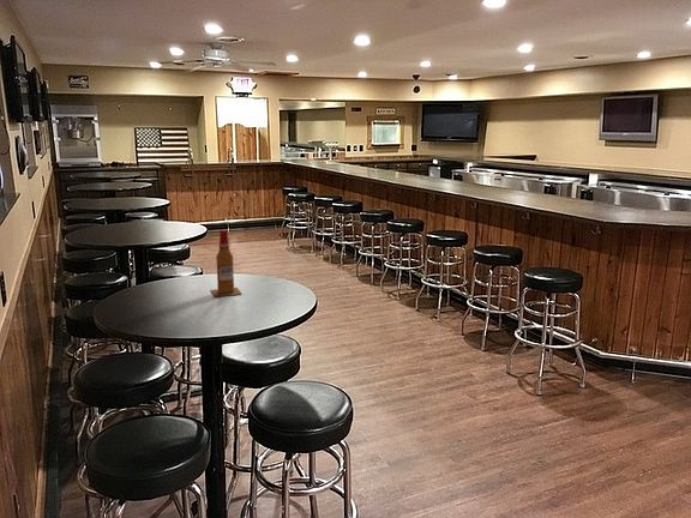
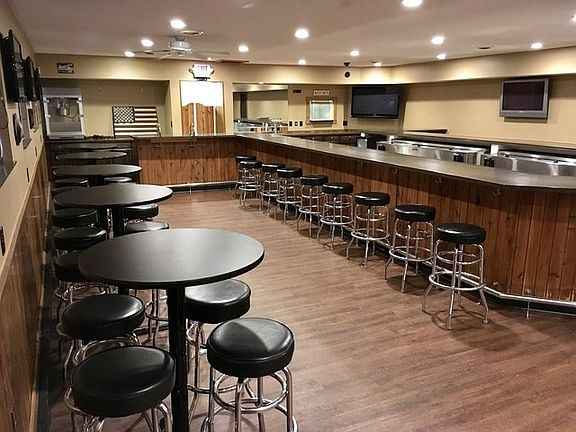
- beer bottle [210,229,242,297]
